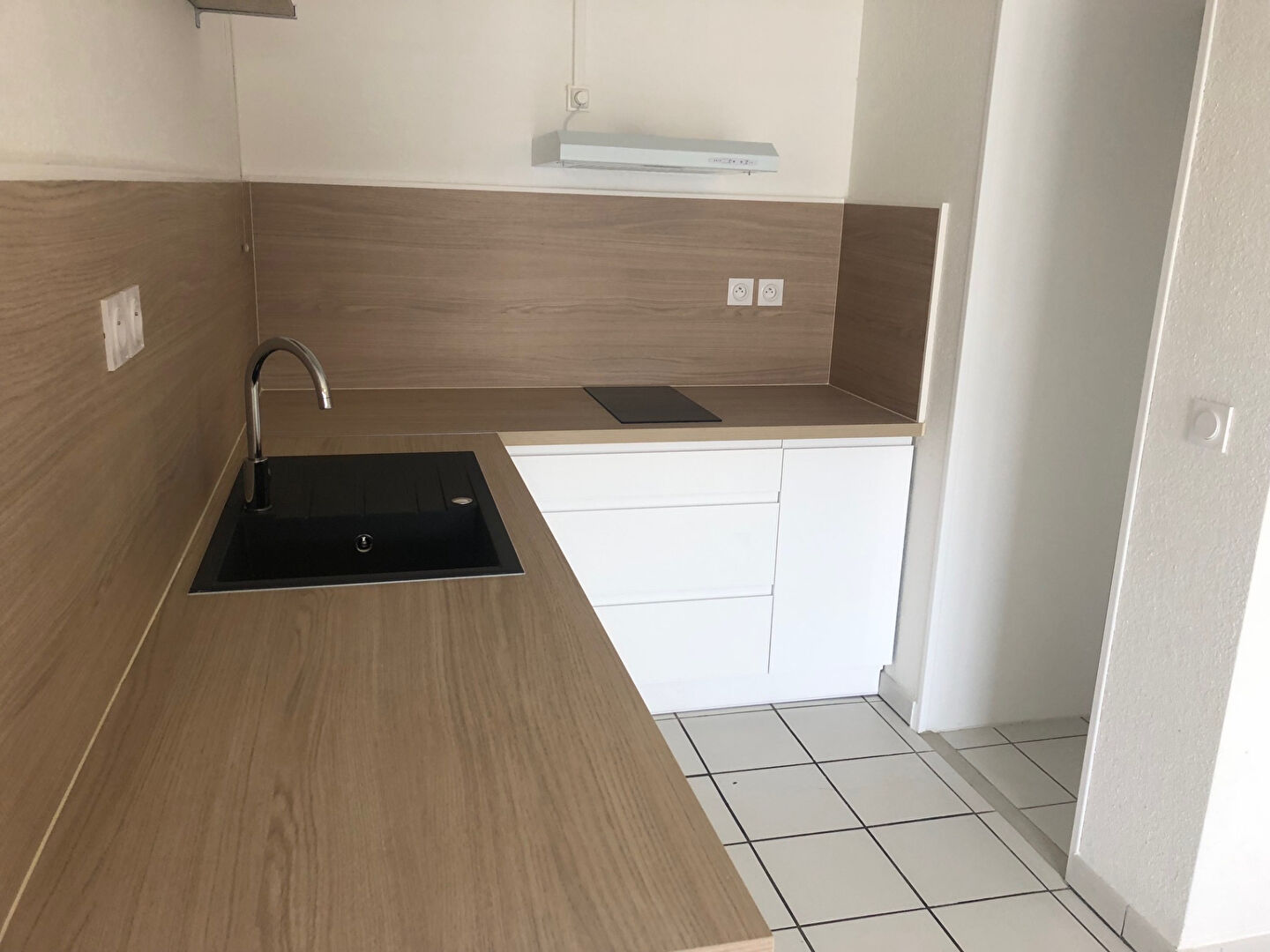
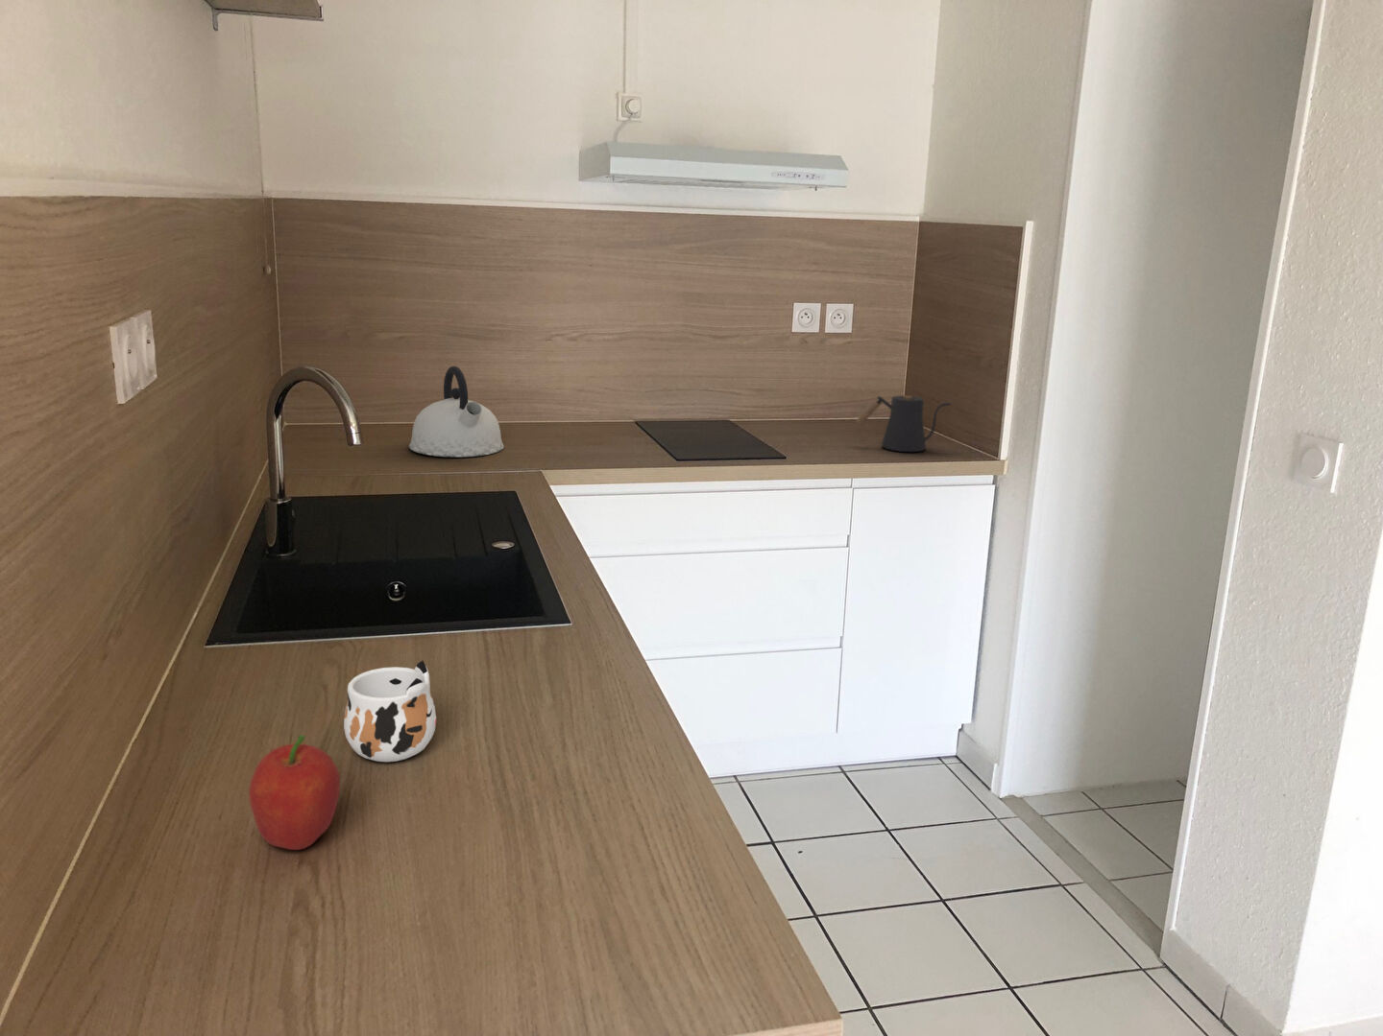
+ mug [343,659,437,763]
+ kettle [408,366,505,457]
+ kettle [855,394,952,453]
+ fruit [248,733,341,851]
